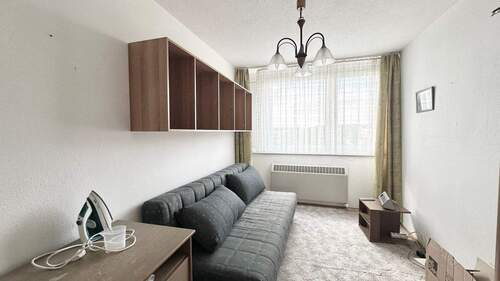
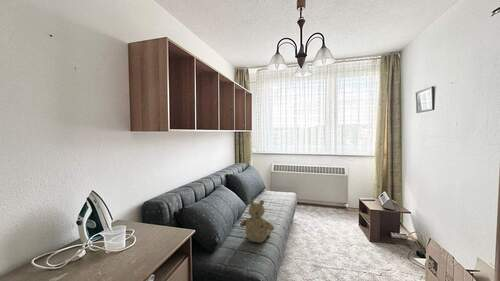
+ teddy bear [239,198,275,244]
